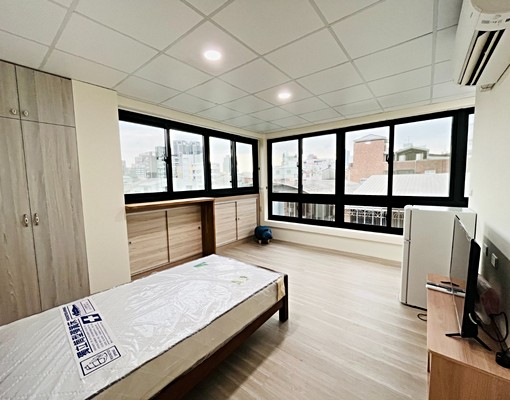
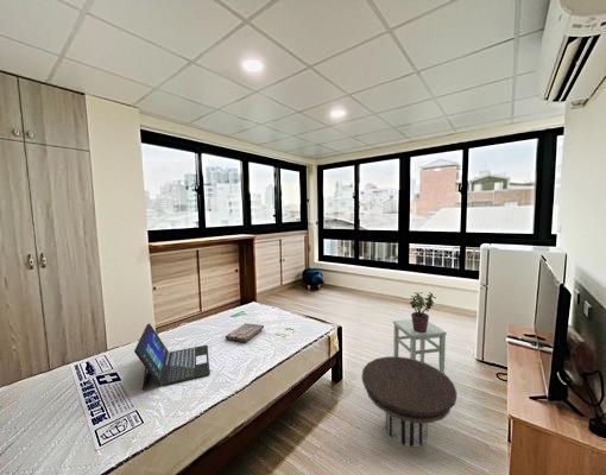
+ potted plant [409,291,437,332]
+ book [225,322,265,343]
+ stool [392,318,448,374]
+ laptop [133,323,212,391]
+ side table [361,355,459,448]
